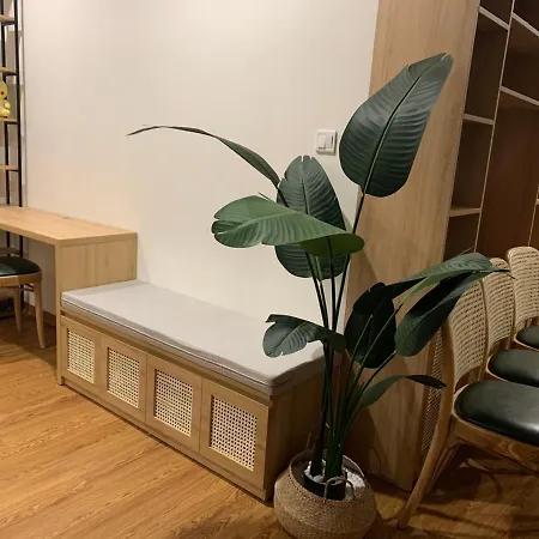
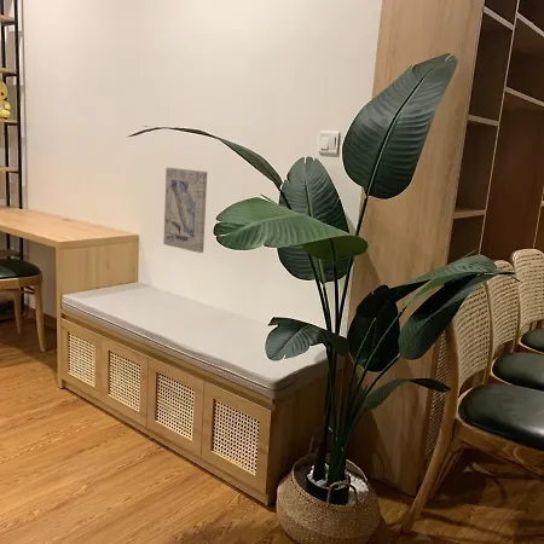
+ wall art [162,167,208,254]
